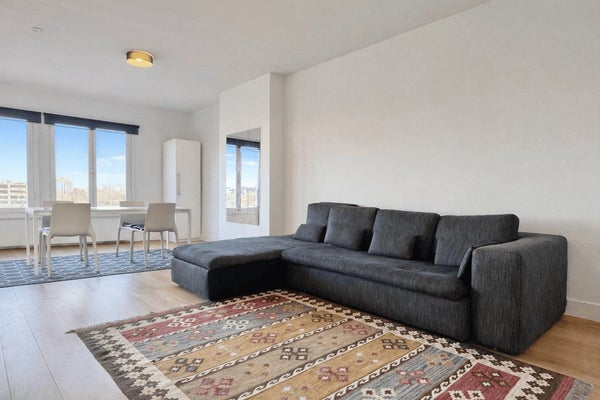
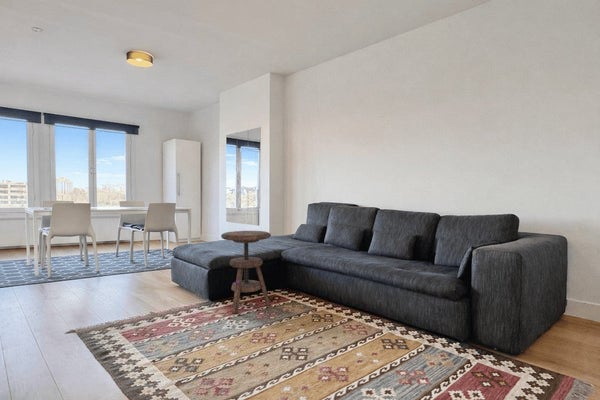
+ side table [220,230,272,315]
